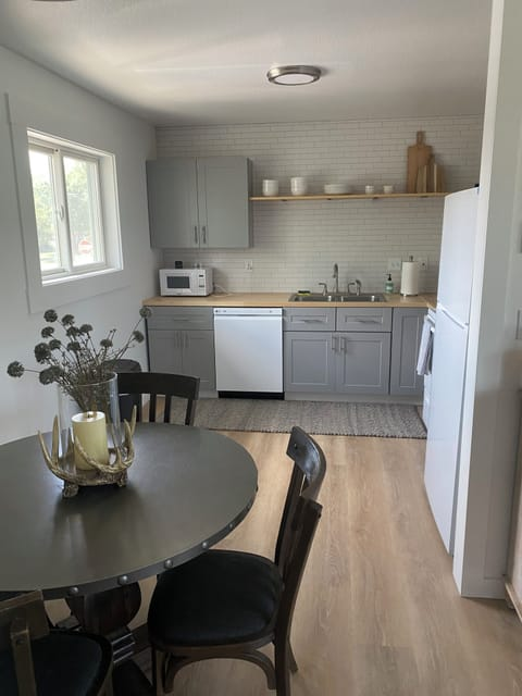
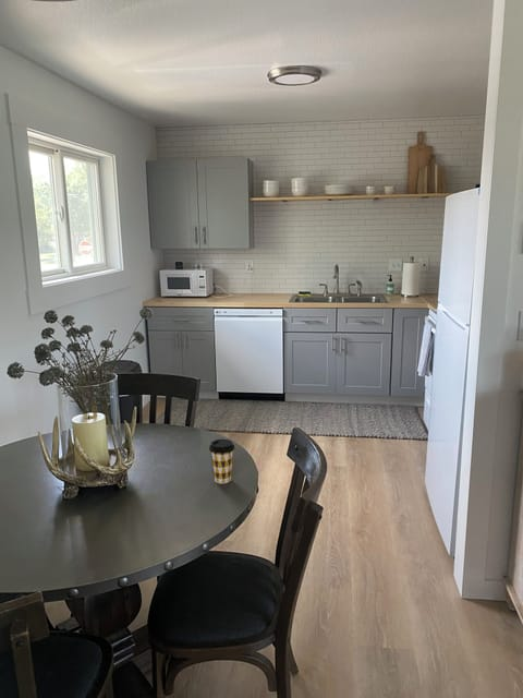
+ coffee cup [208,438,235,484]
